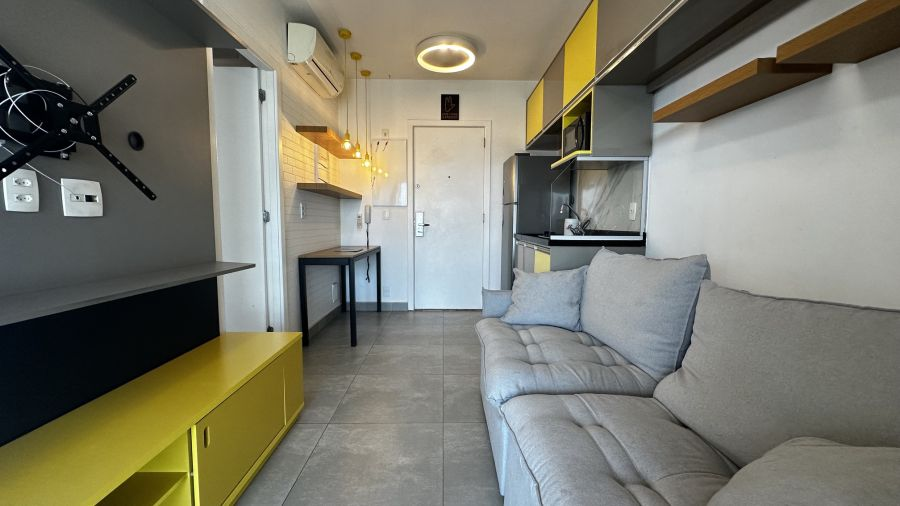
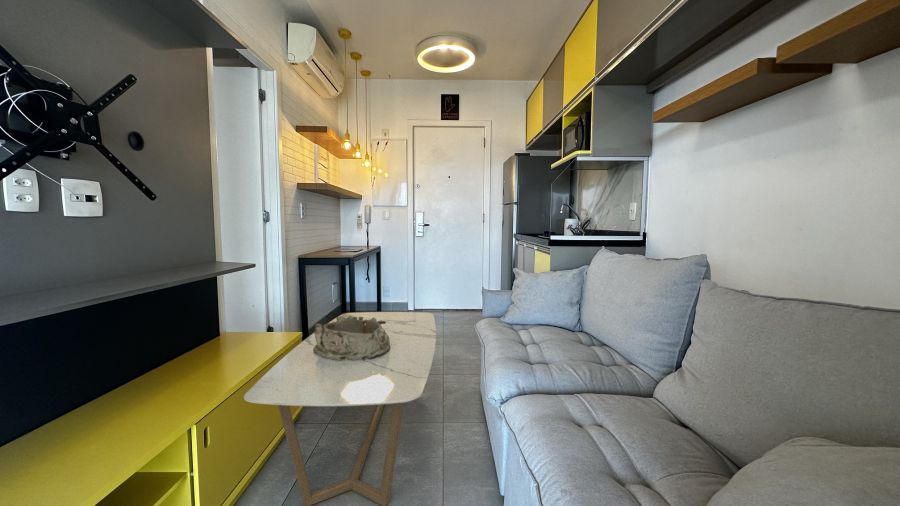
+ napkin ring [313,315,390,360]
+ coffee table [243,311,437,506]
